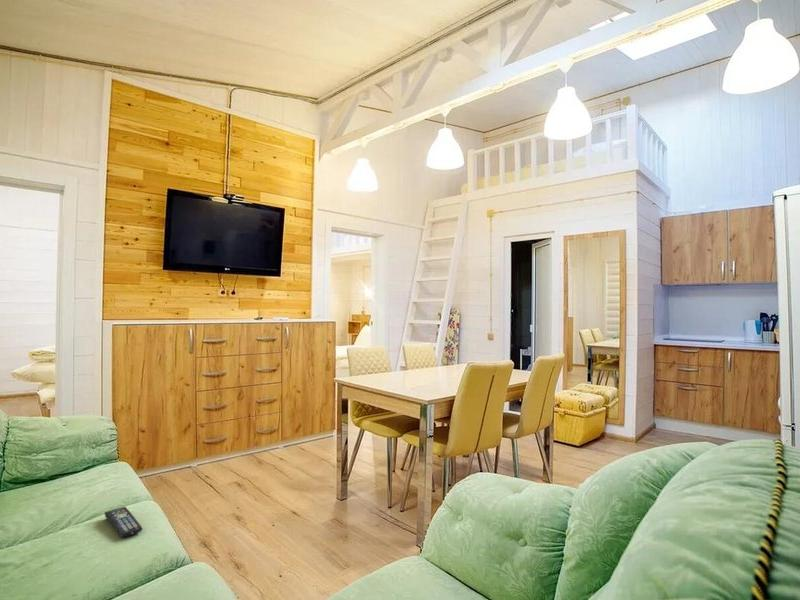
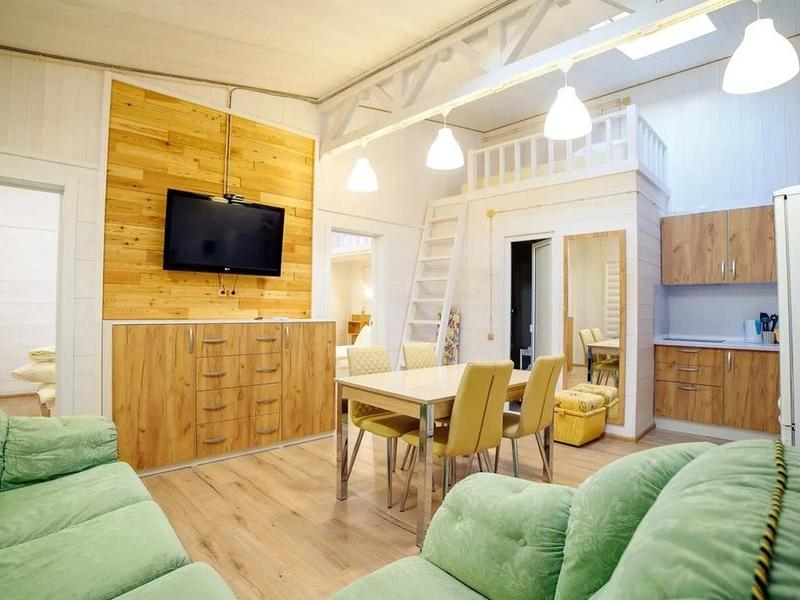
- remote control [104,506,144,538]
